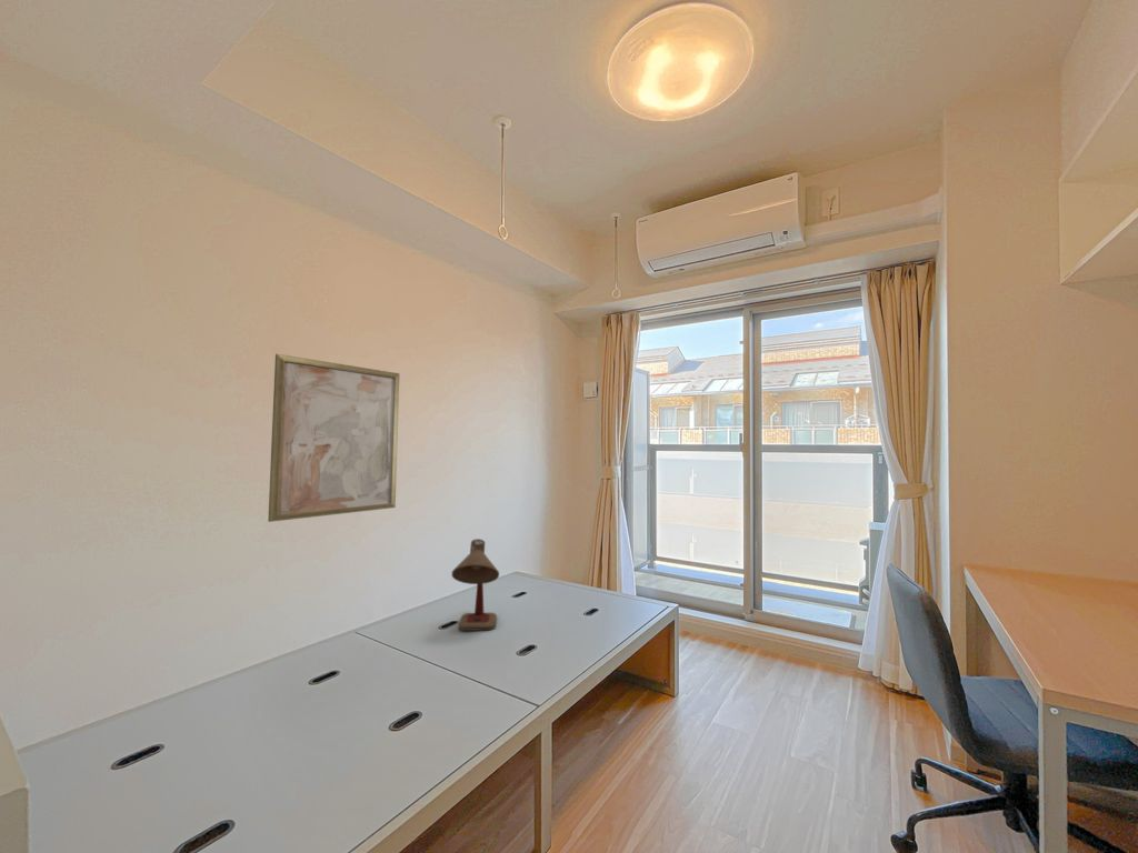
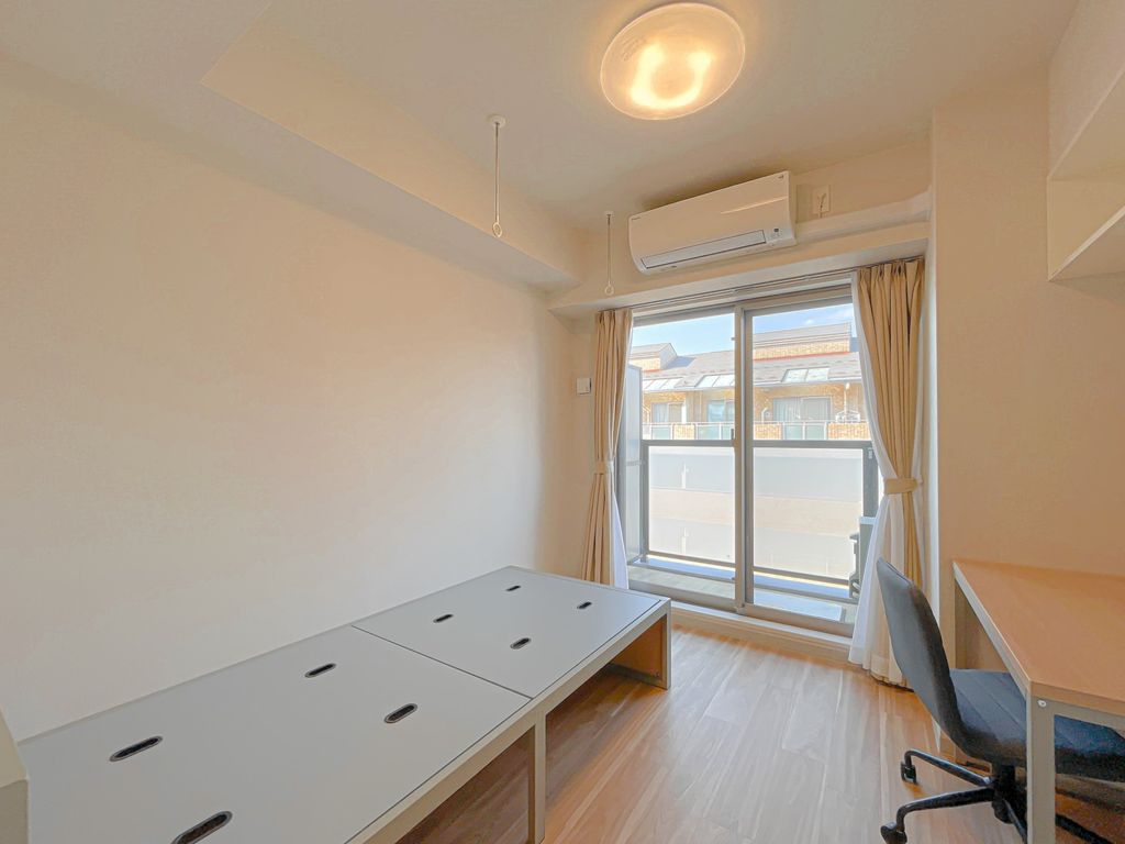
- wall art [267,353,400,523]
- desk lamp [451,538,500,632]
